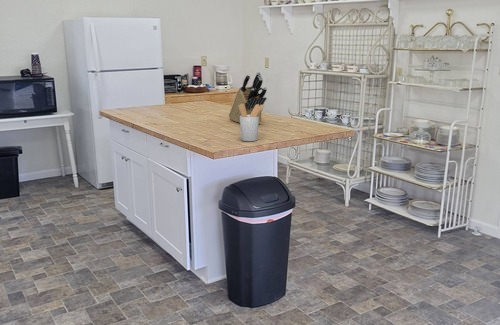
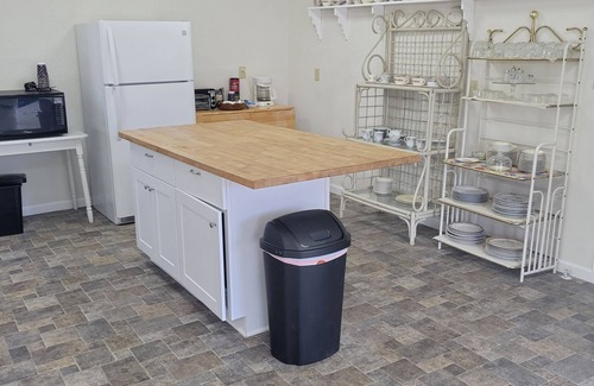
- utensil holder [239,103,265,142]
- knife block [228,71,268,125]
